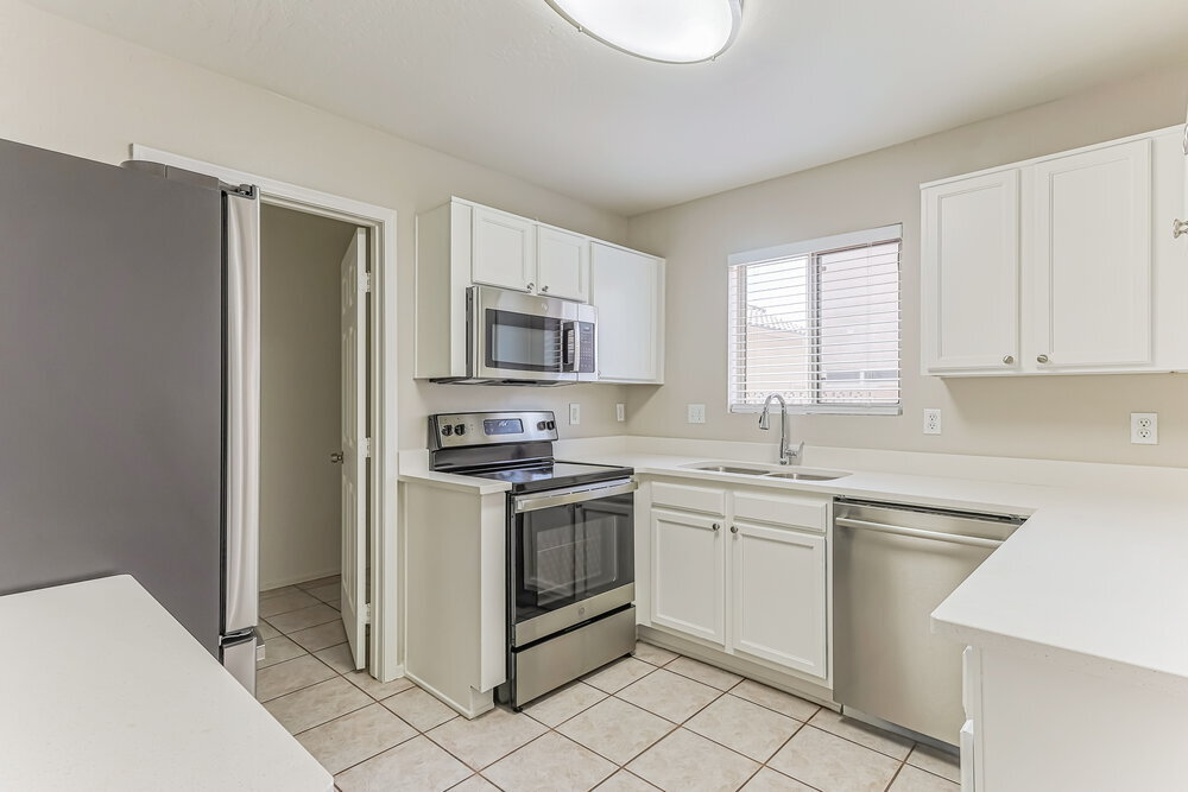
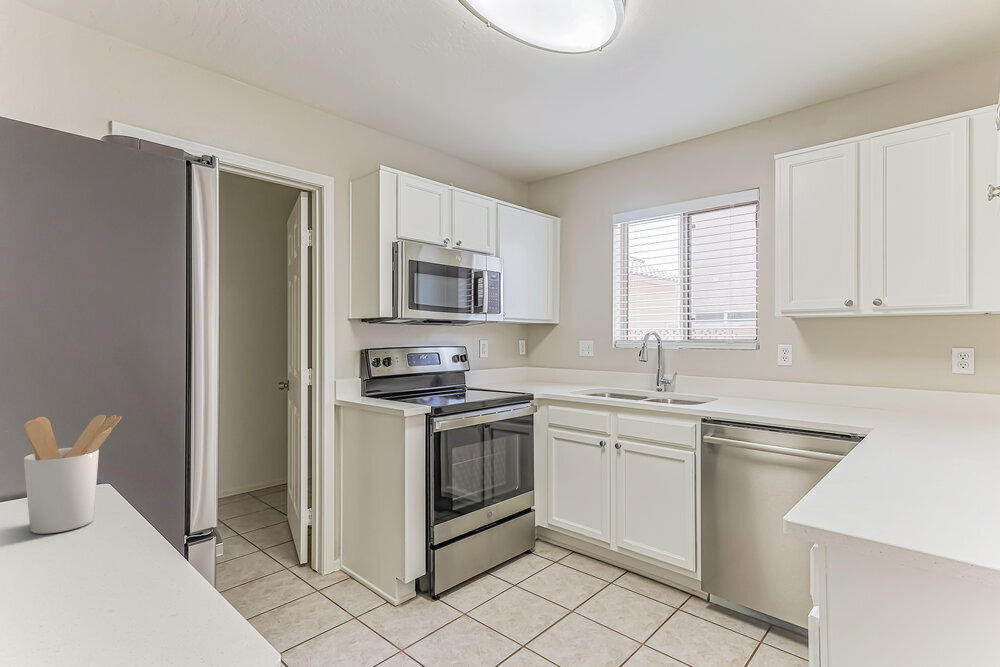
+ utensil holder [23,414,122,535]
